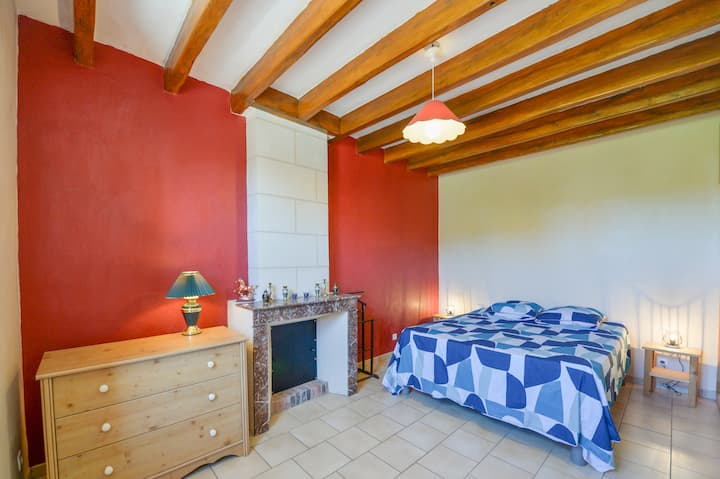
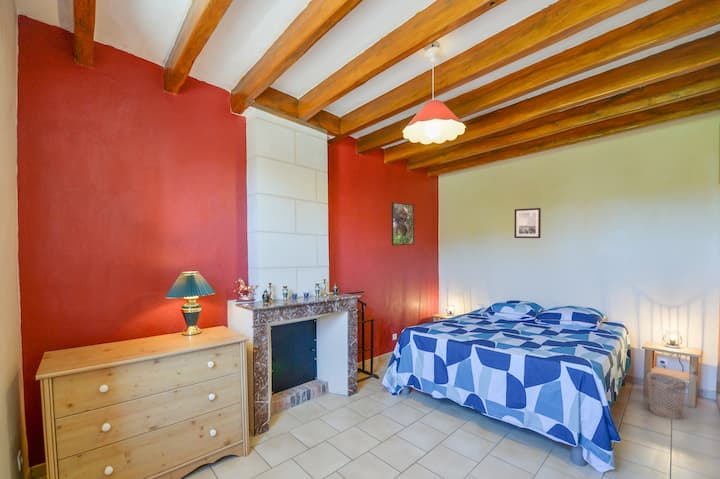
+ wastebasket [646,372,687,420]
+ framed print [391,201,415,247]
+ wall art [513,207,542,239]
